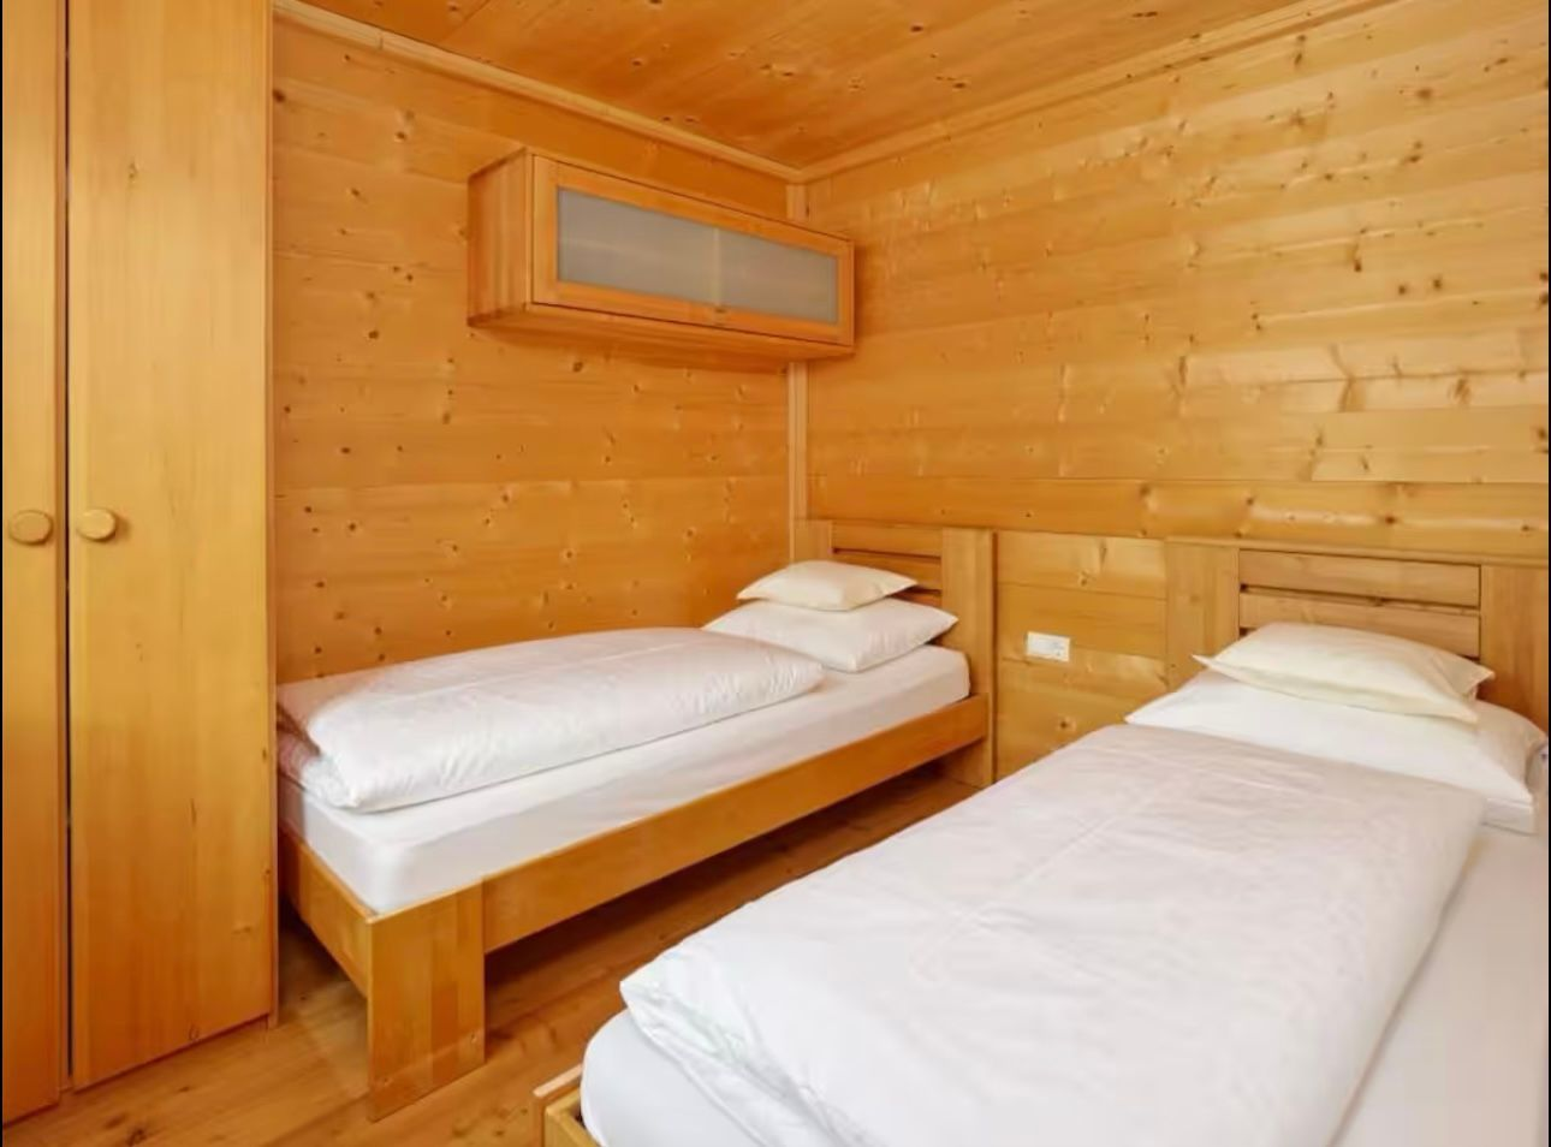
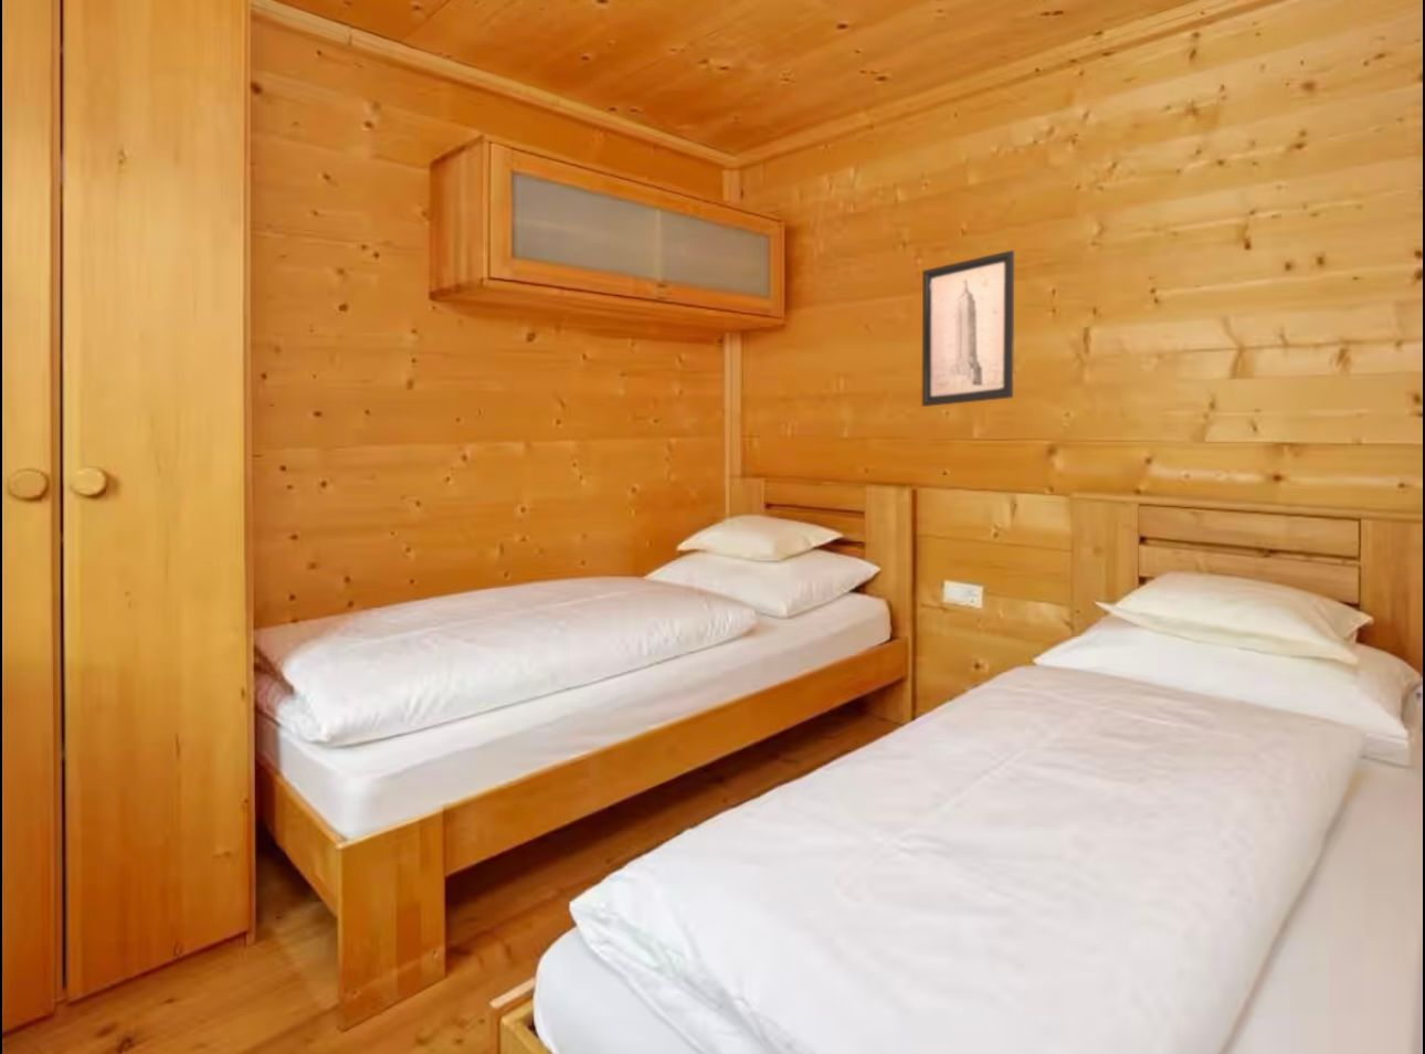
+ wall art [921,250,1015,407]
